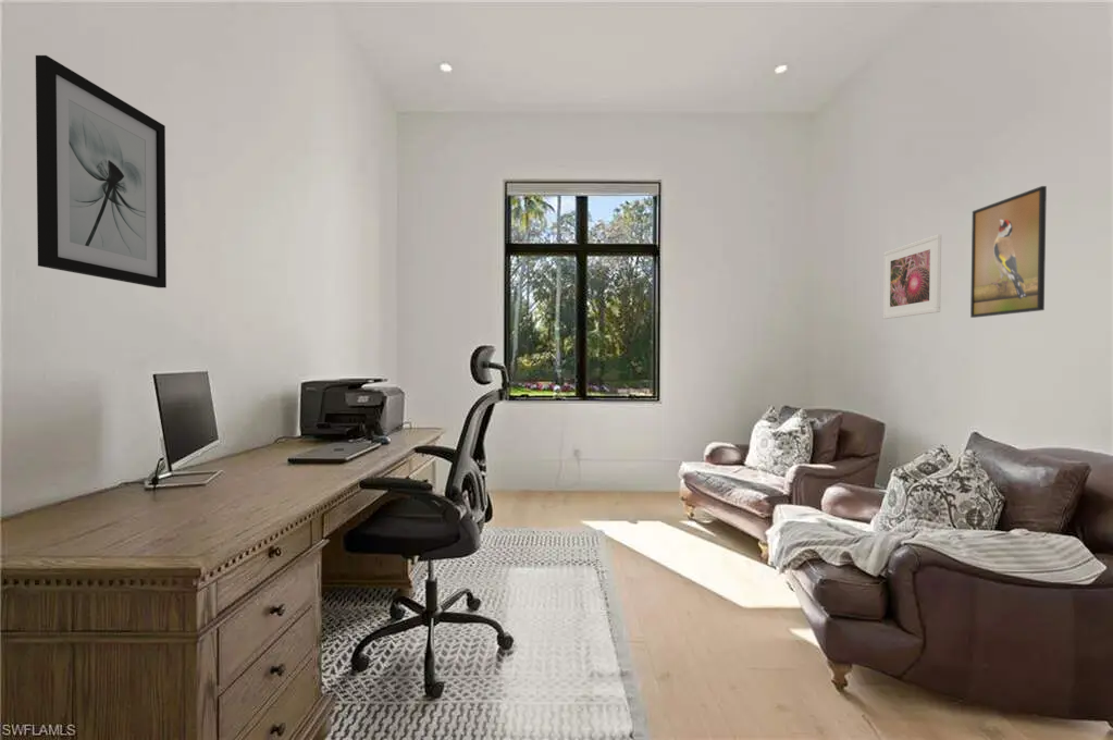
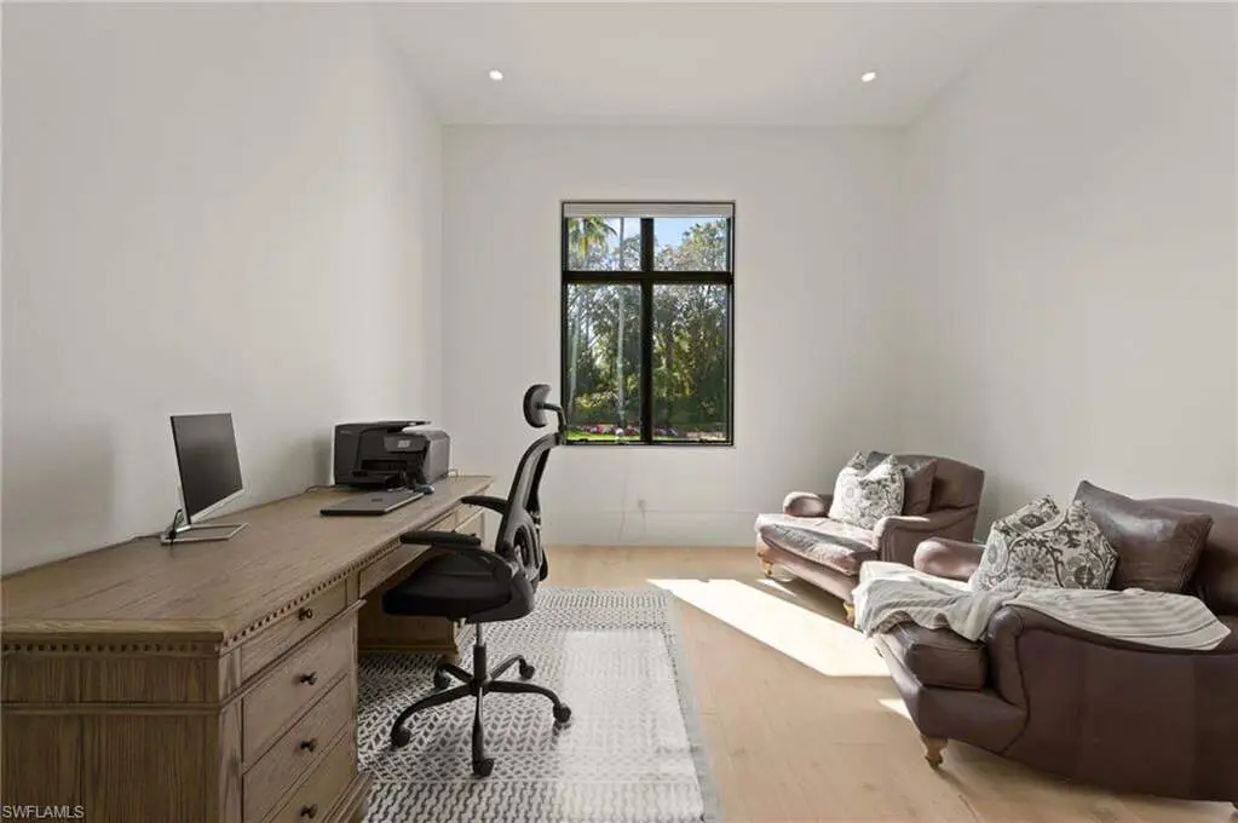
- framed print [882,233,942,320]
- wall art [35,54,168,288]
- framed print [969,185,1048,319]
